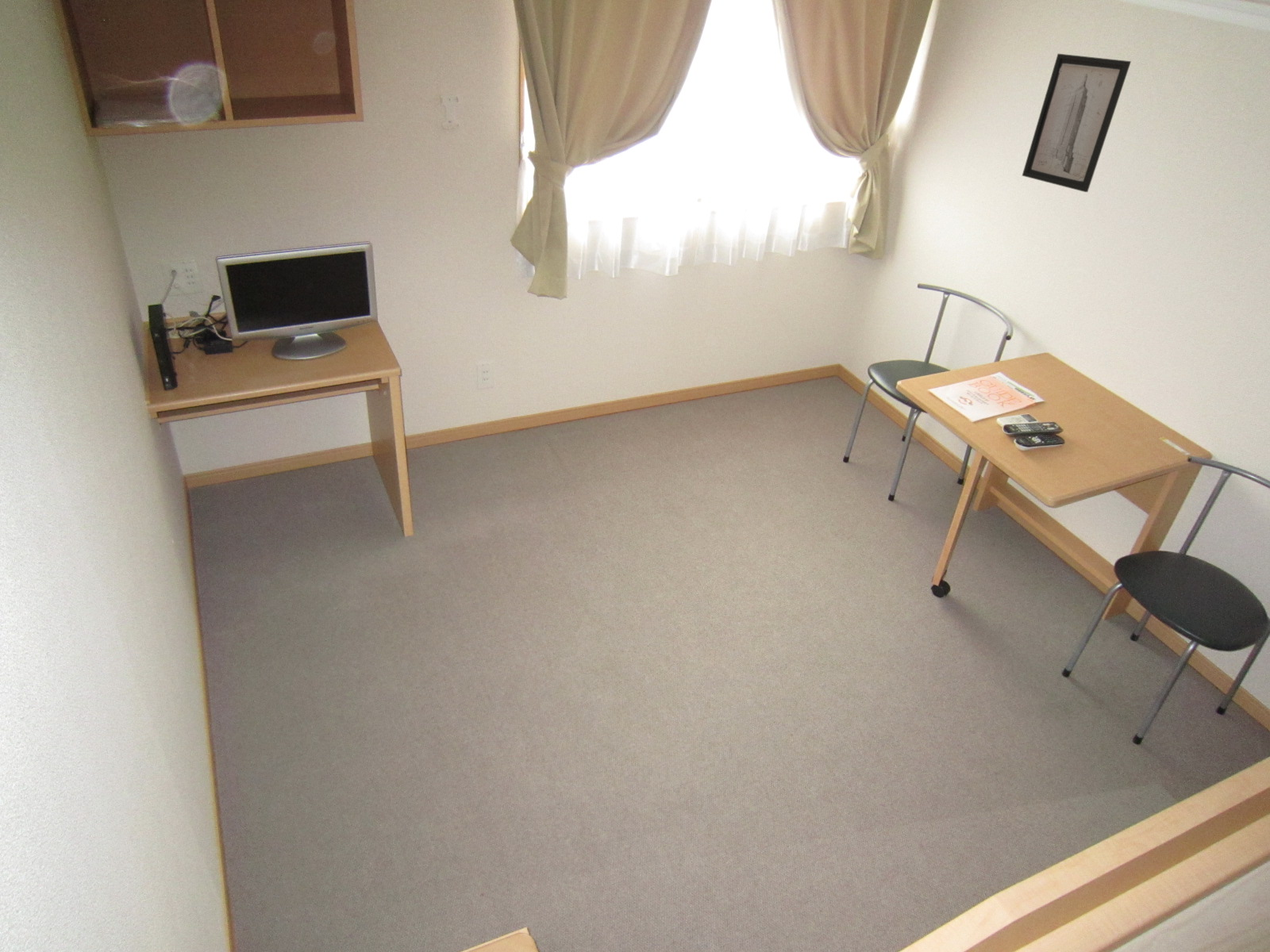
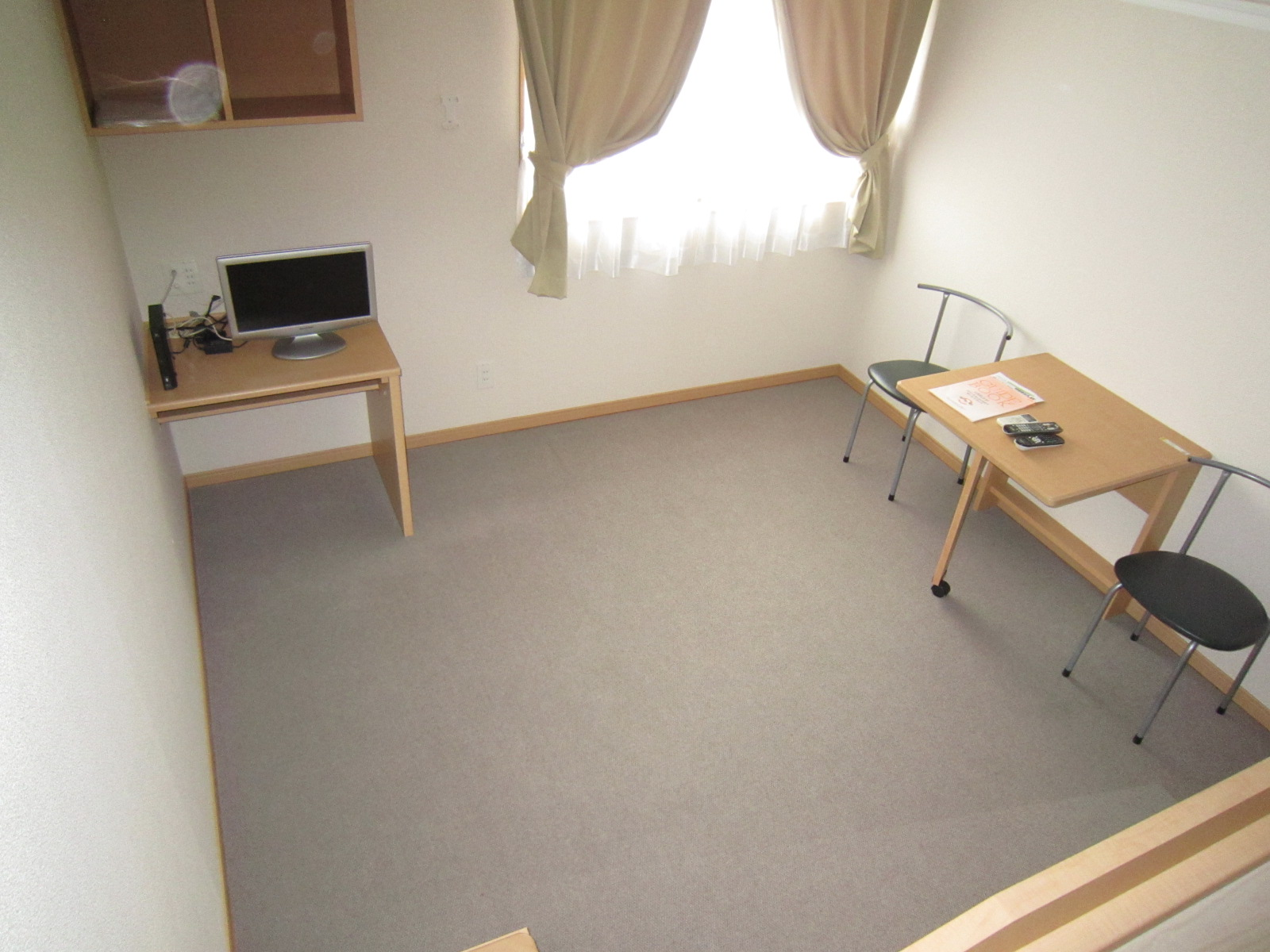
- wall art [1022,53,1132,193]
